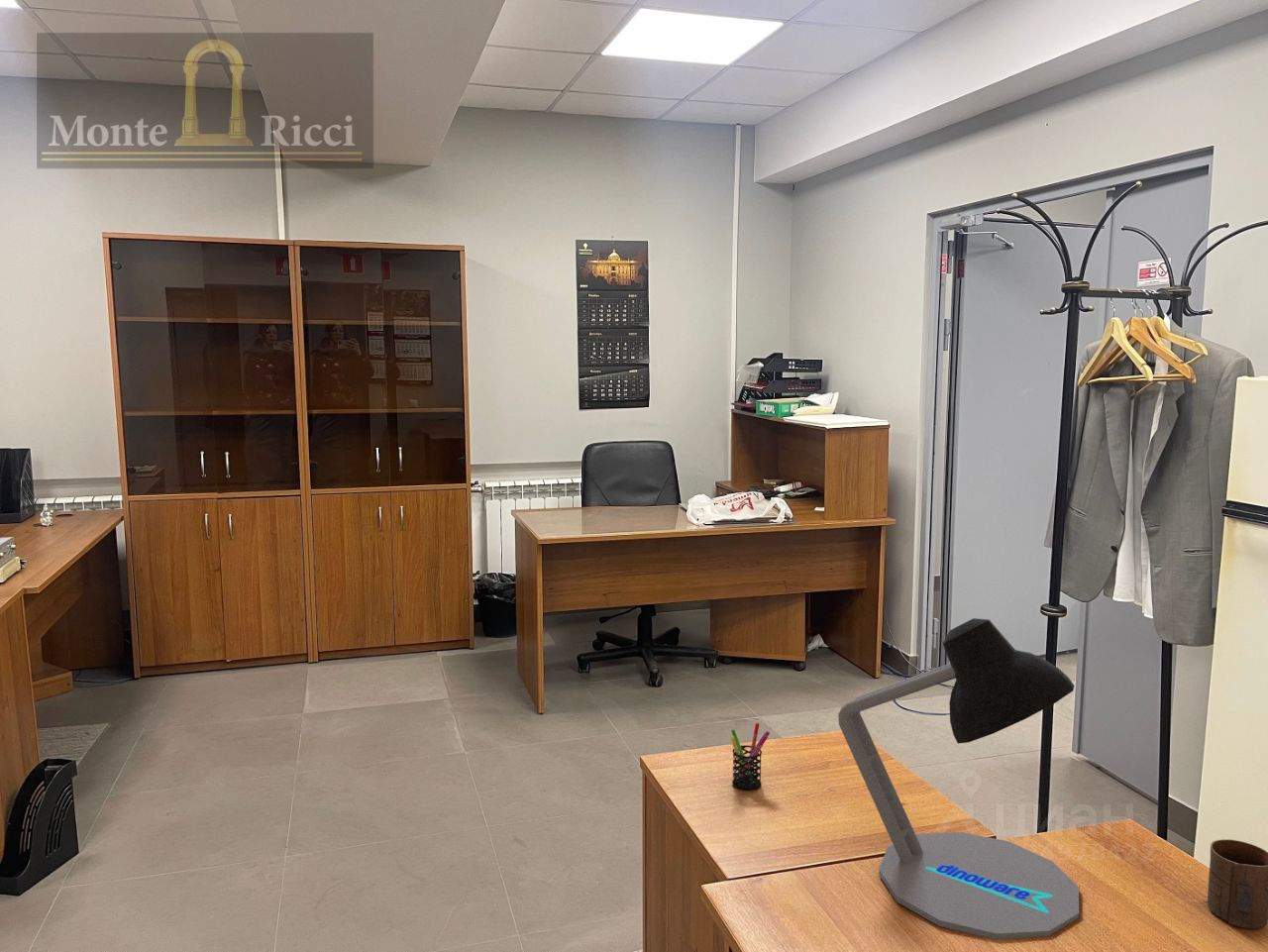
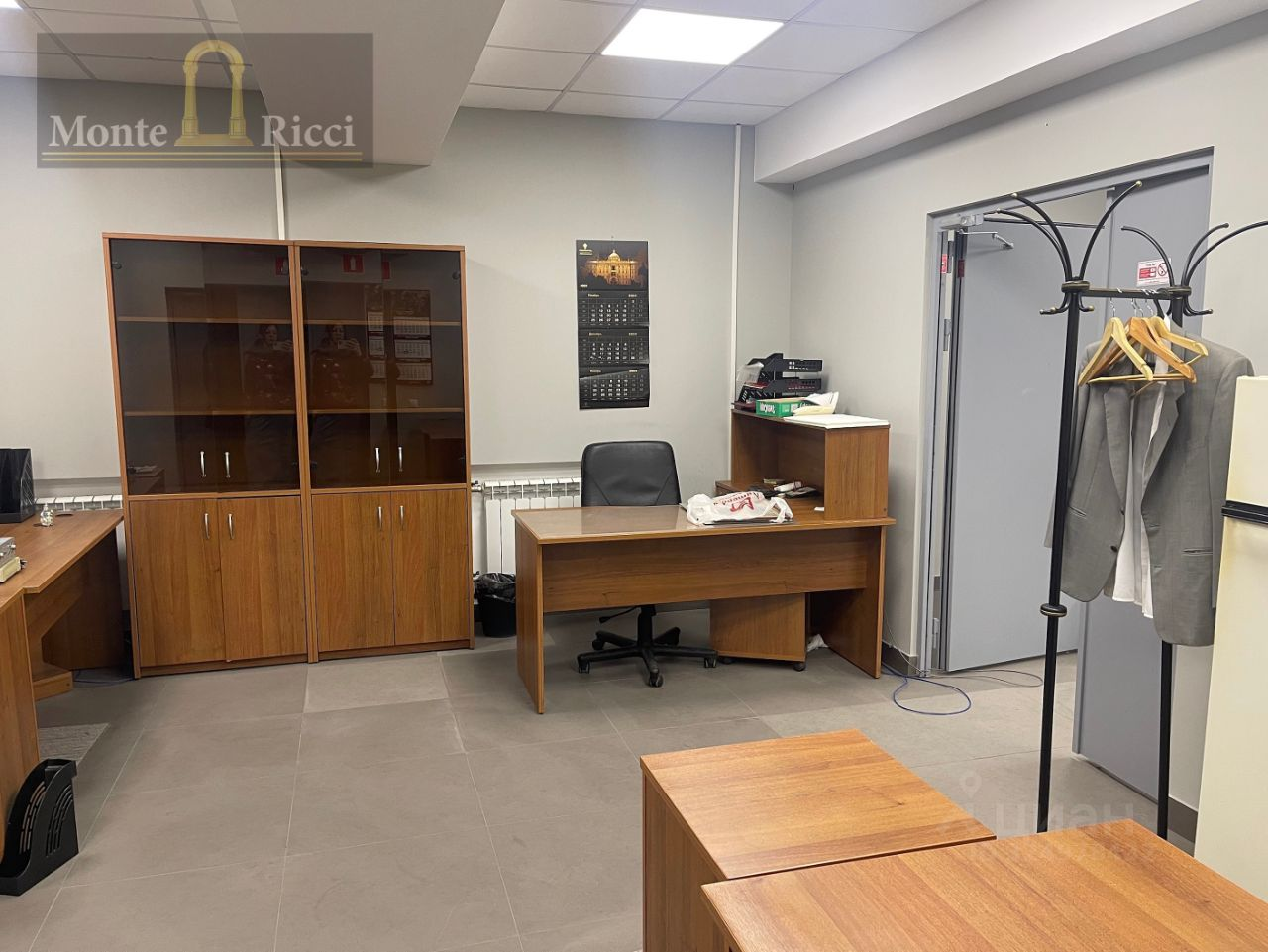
- pen holder [730,722,771,791]
- desk lamp [837,617,1080,940]
- cup [1207,838,1268,929]
